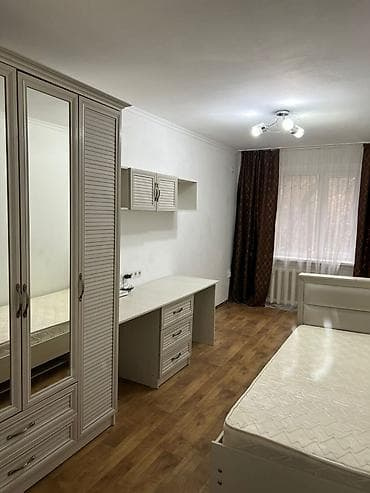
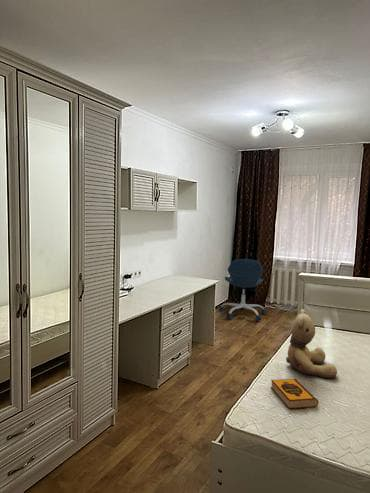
+ hardback book [270,378,319,410]
+ teddy bear [285,308,338,380]
+ office chair [217,258,268,322]
